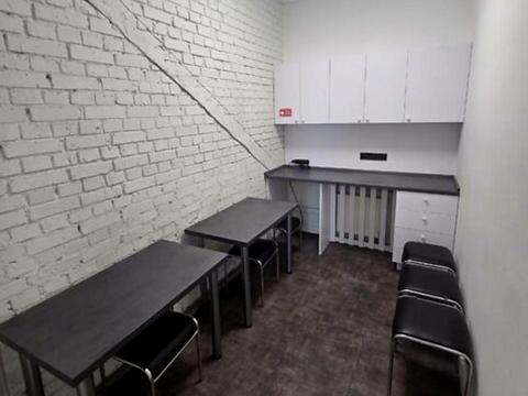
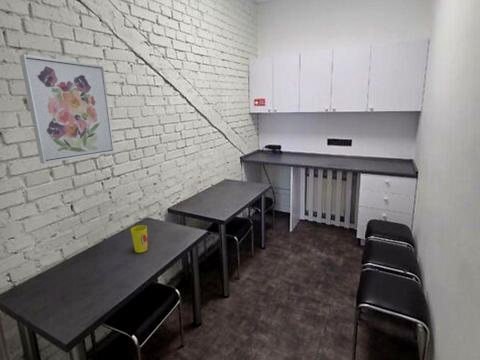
+ cup [130,224,149,254]
+ wall art [19,54,115,164]
